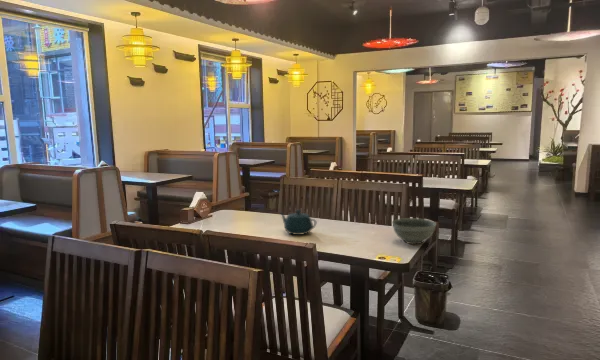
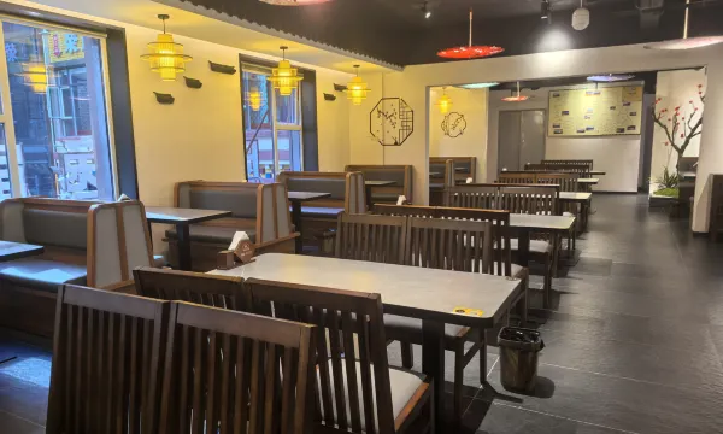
- teapot [279,209,317,236]
- bowl [391,217,437,245]
